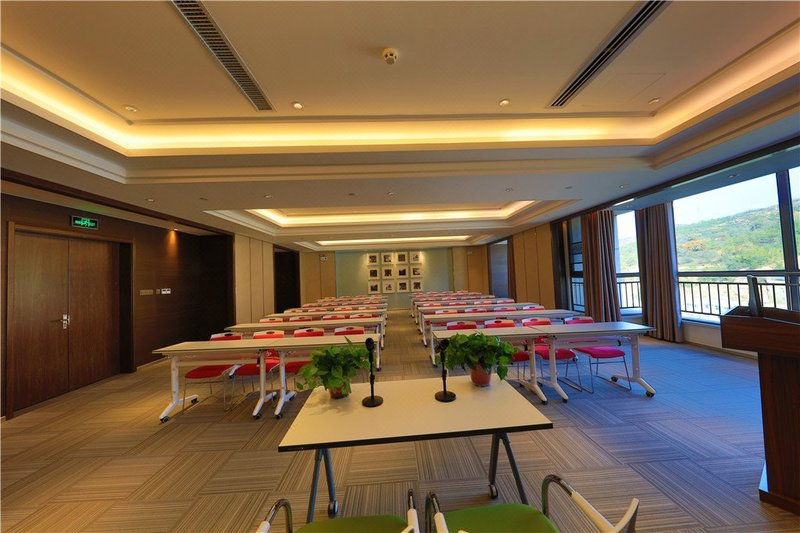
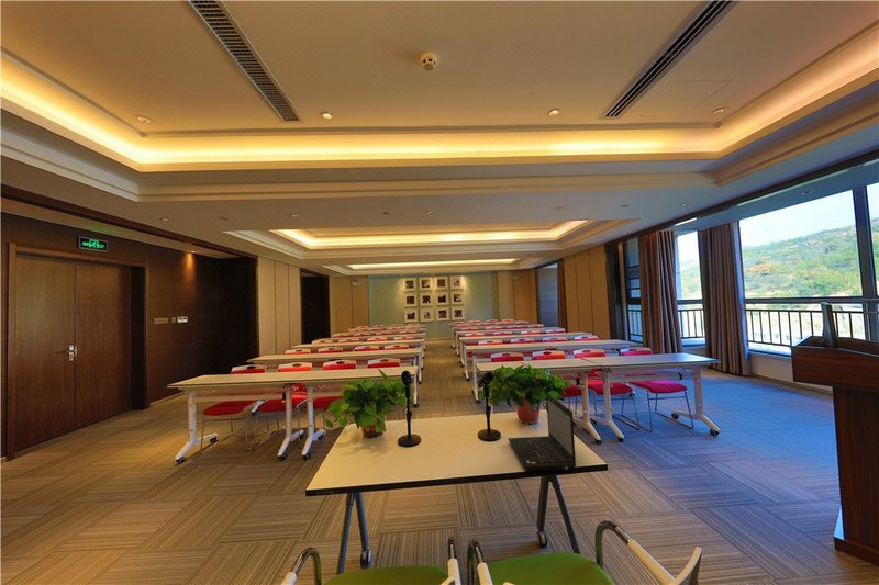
+ laptop [508,392,577,473]
